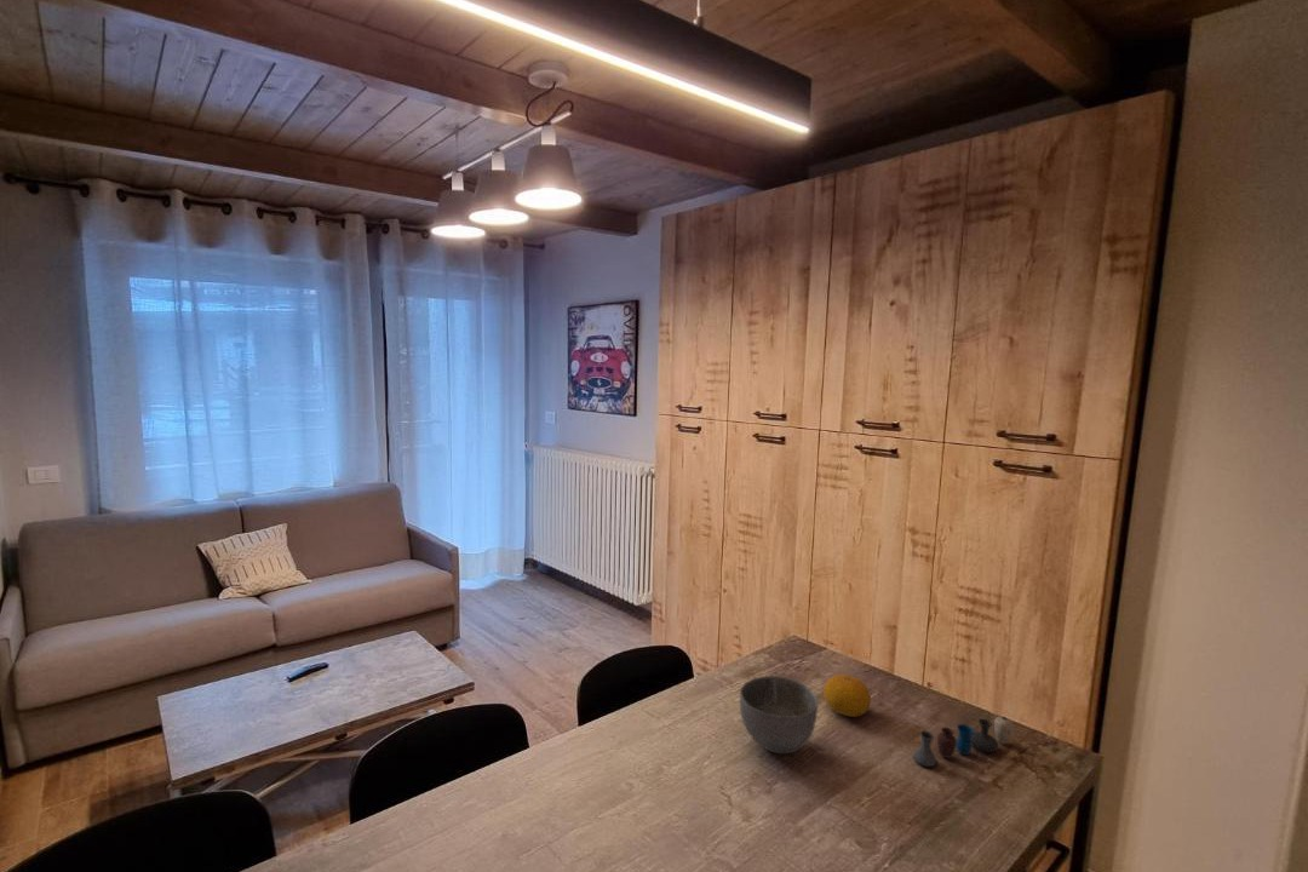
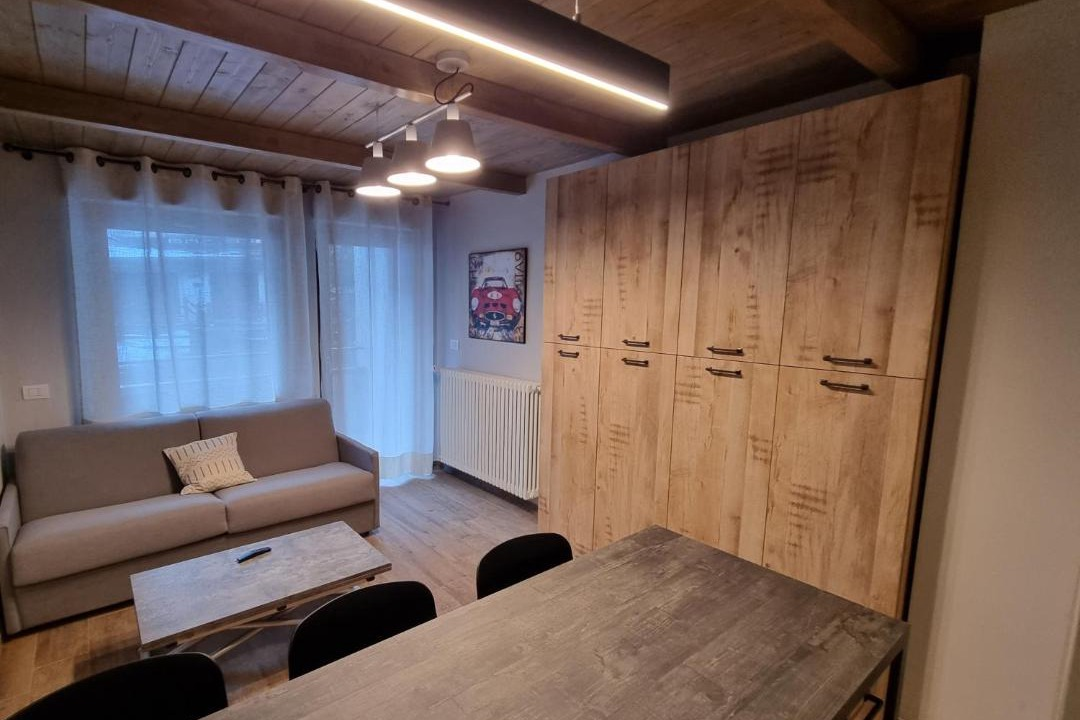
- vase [912,716,1014,768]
- bowl [739,675,819,755]
- fruit [822,673,872,718]
